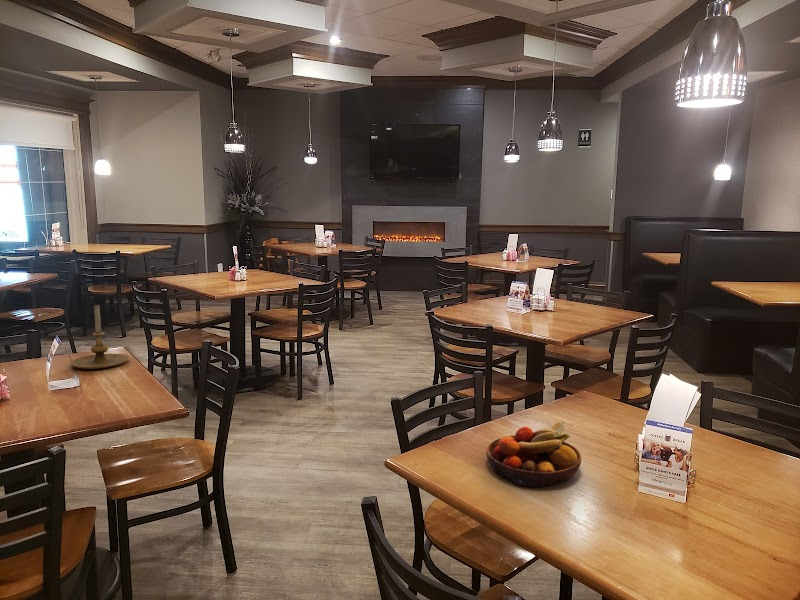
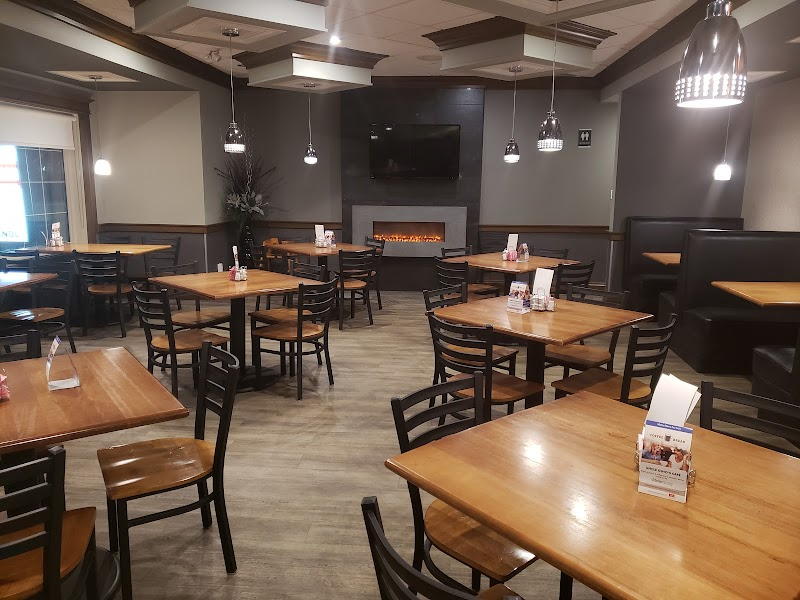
- fruit bowl [485,420,582,488]
- candle holder [69,304,130,370]
